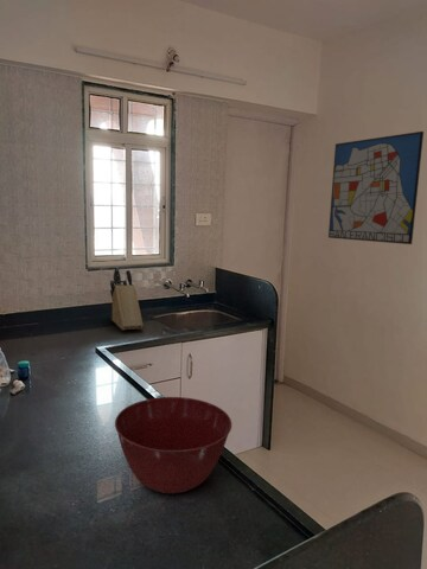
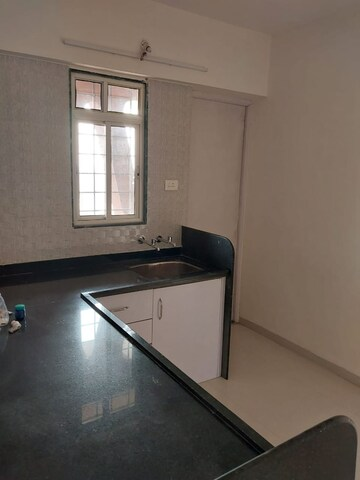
- knife block [109,267,145,331]
- wall art [327,130,425,245]
- mixing bowl [114,396,232,494]
